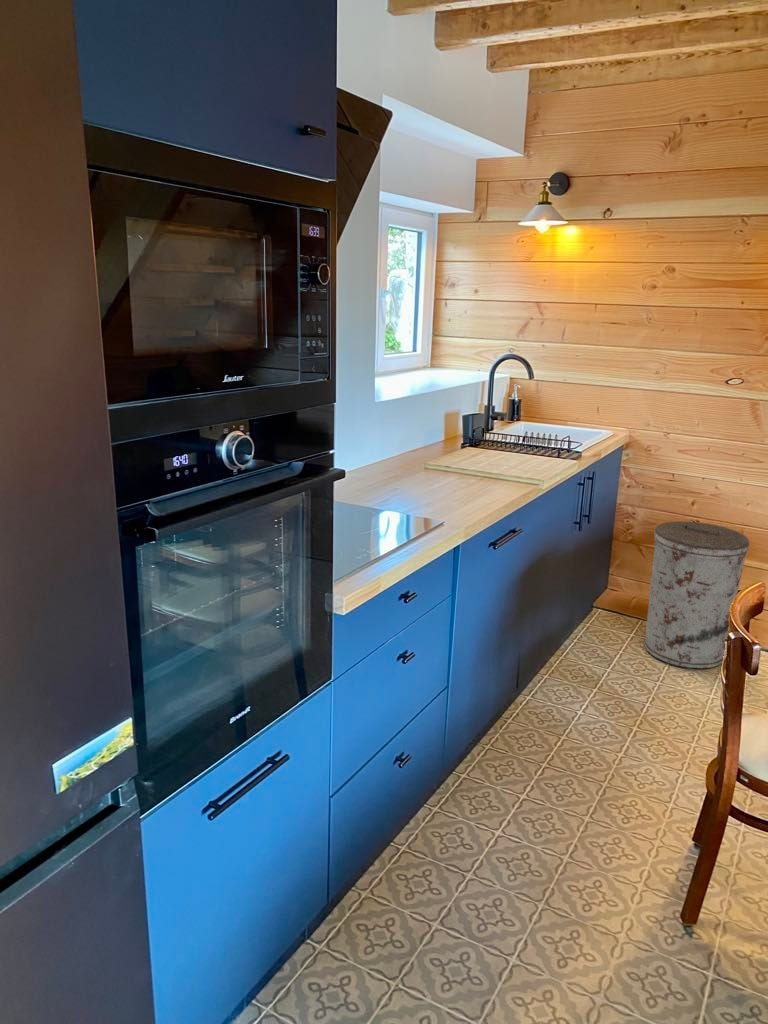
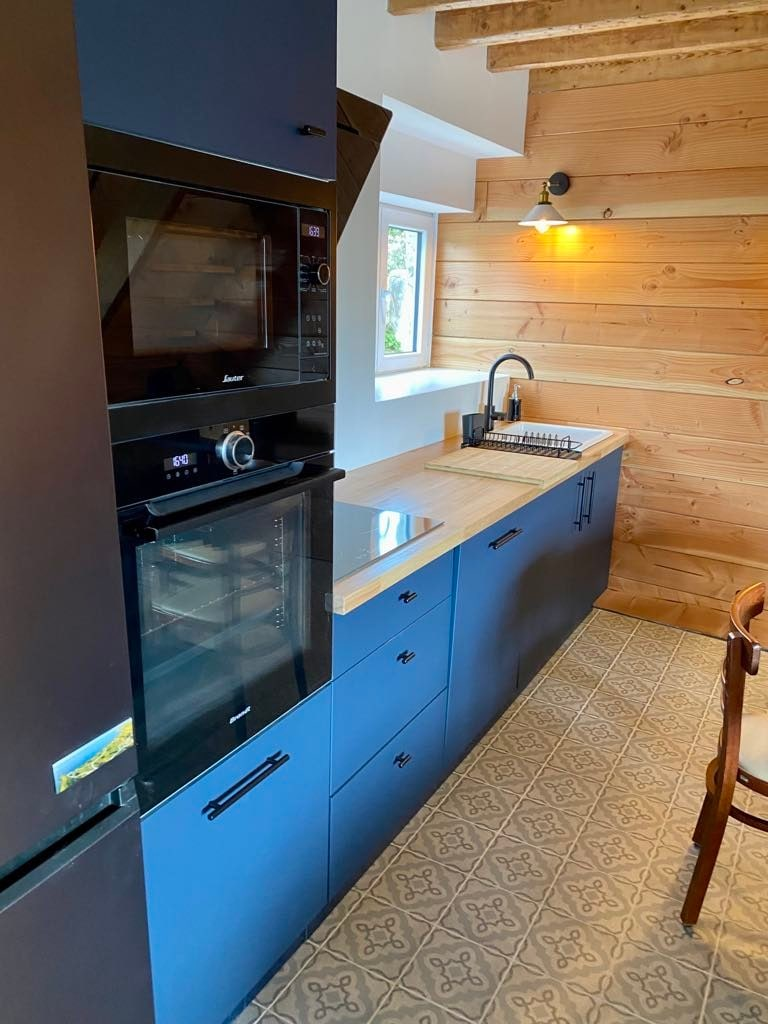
- trash can [643,520,750,670]
